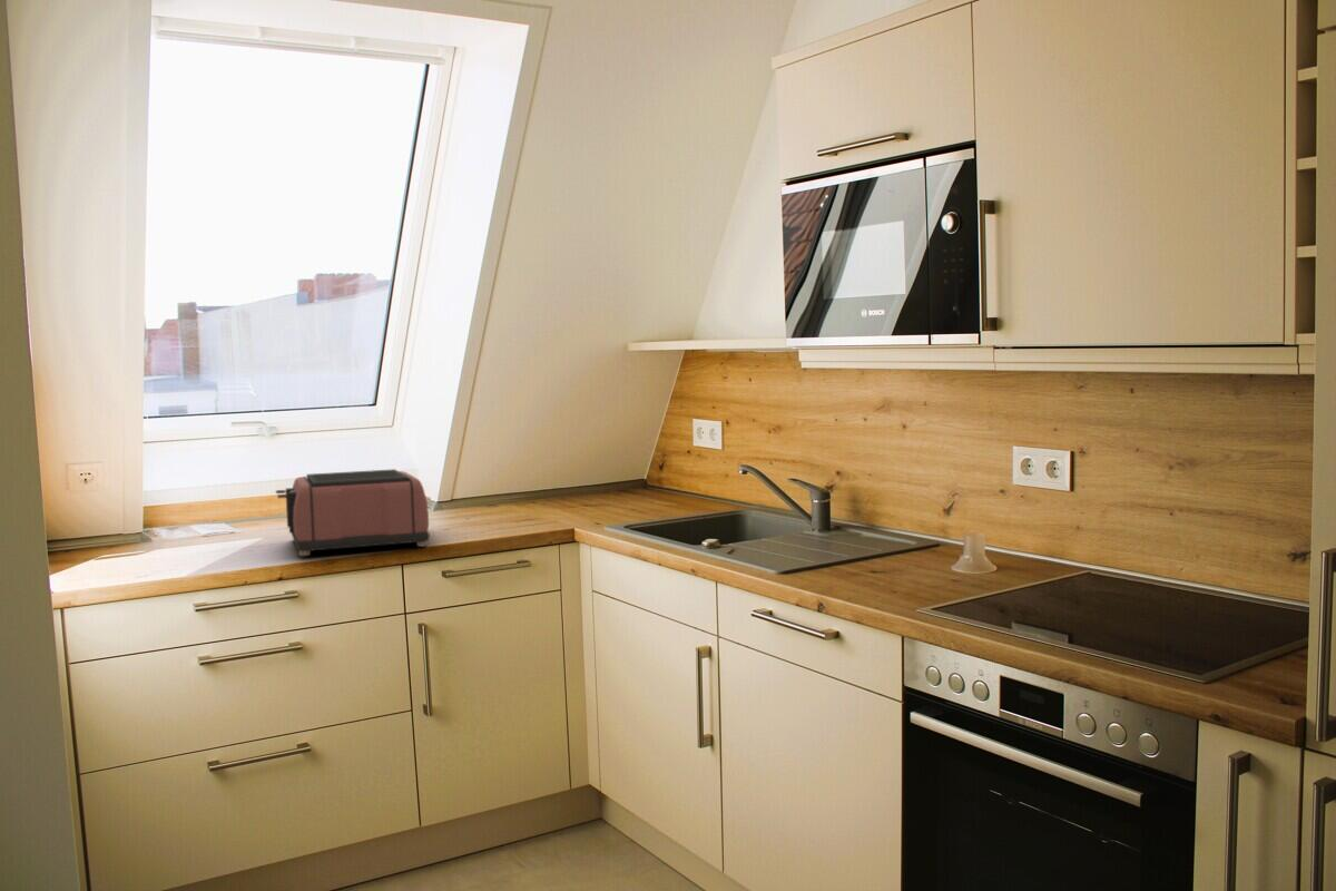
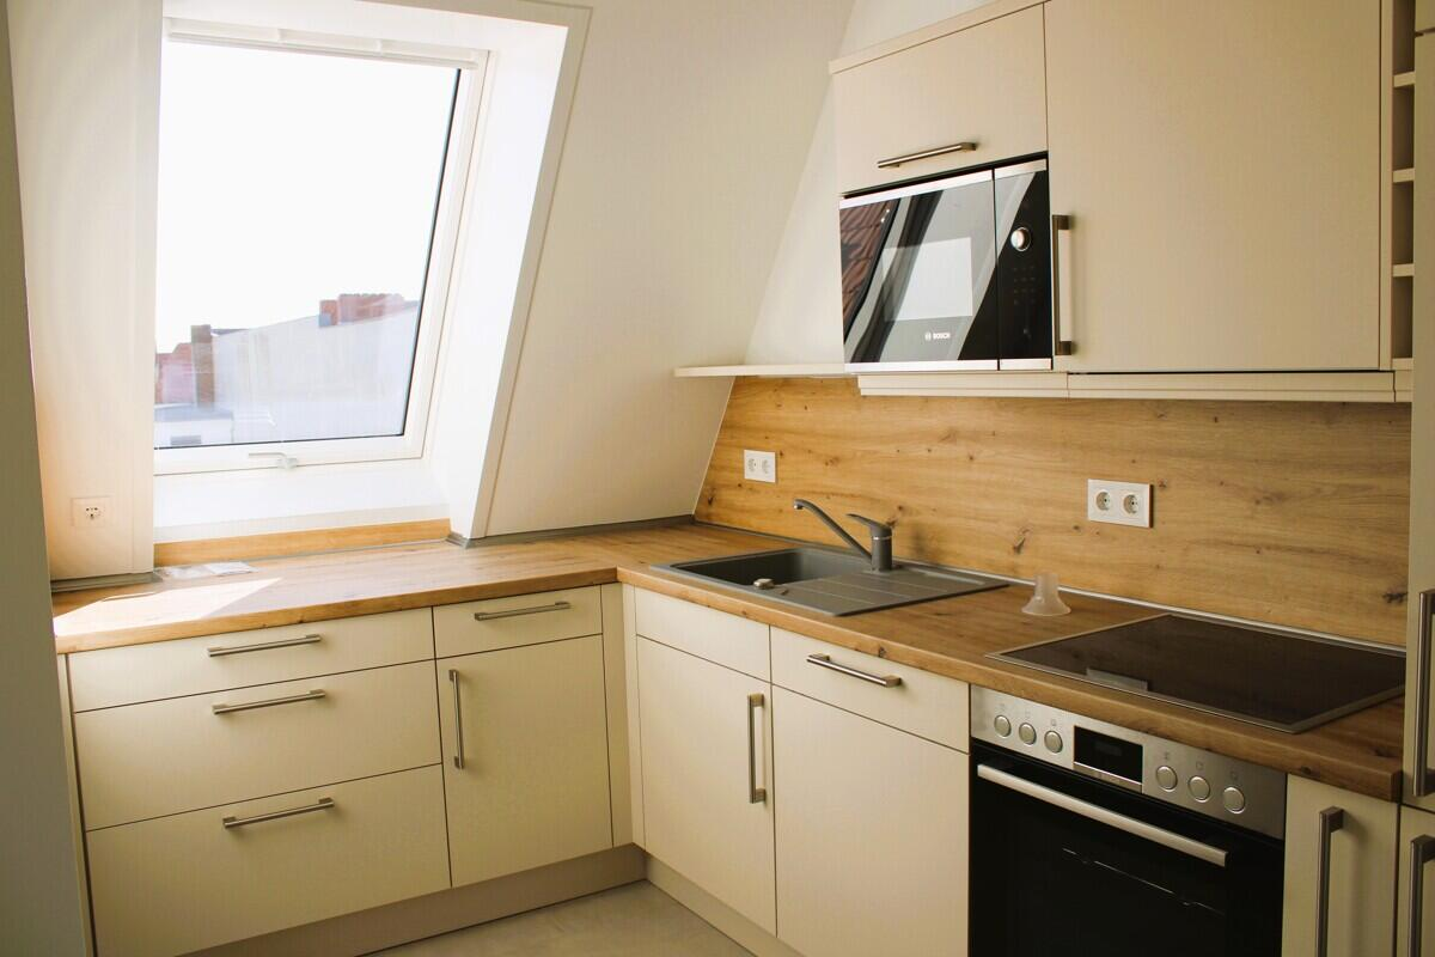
- toaster [275,468,431,557]
